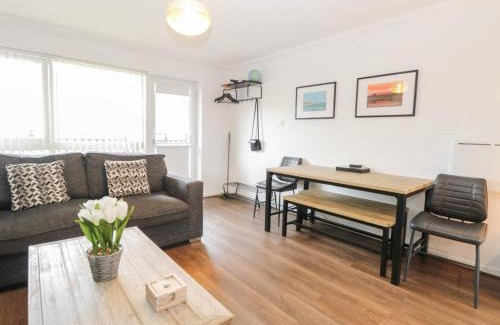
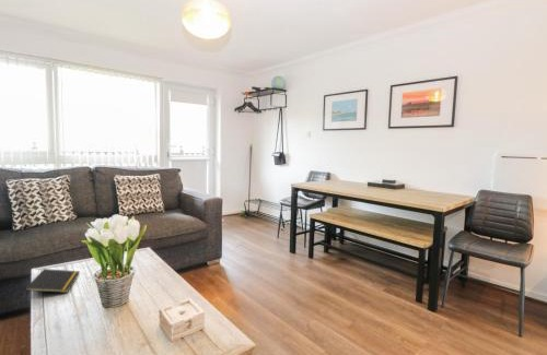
+ notepad [24,268,81,299]
